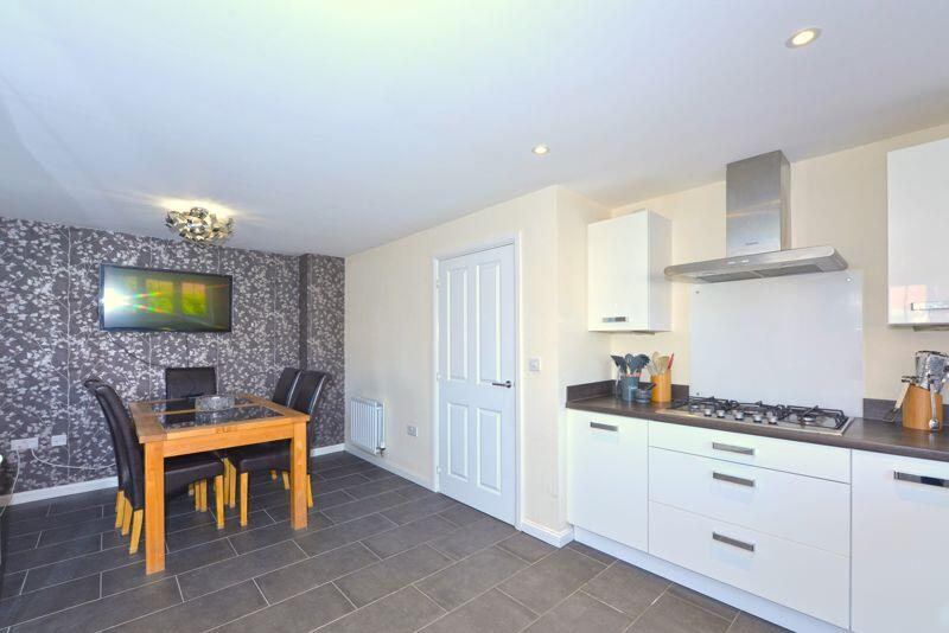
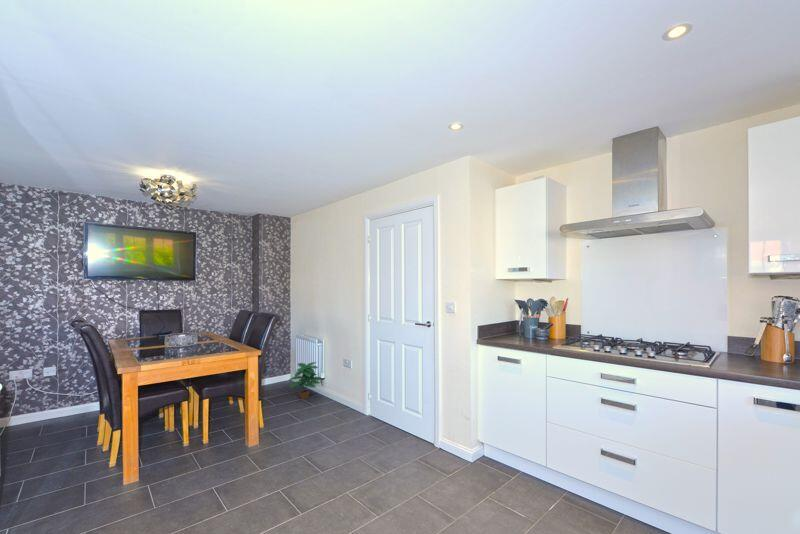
+ potted plant [288,361,324,400]
